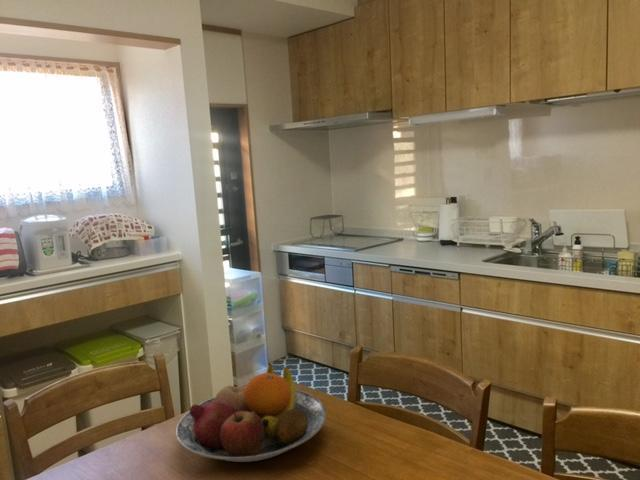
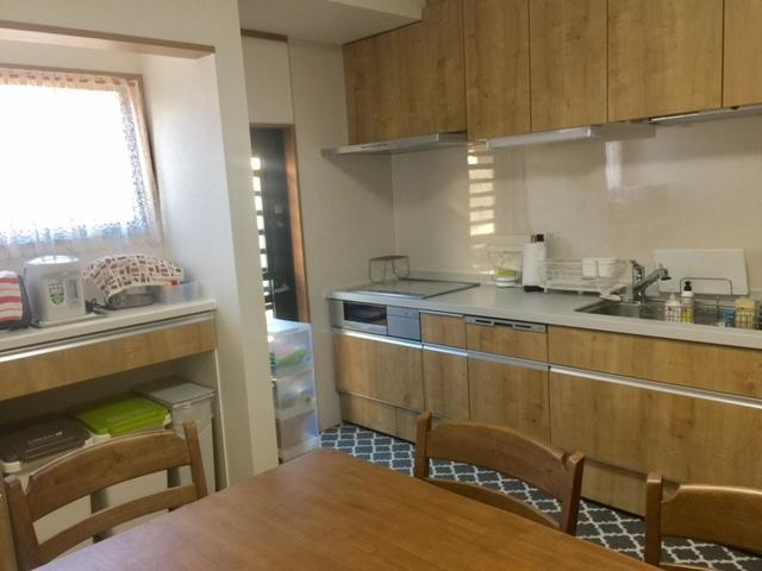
- fruit bowl [175,362,327,463]
